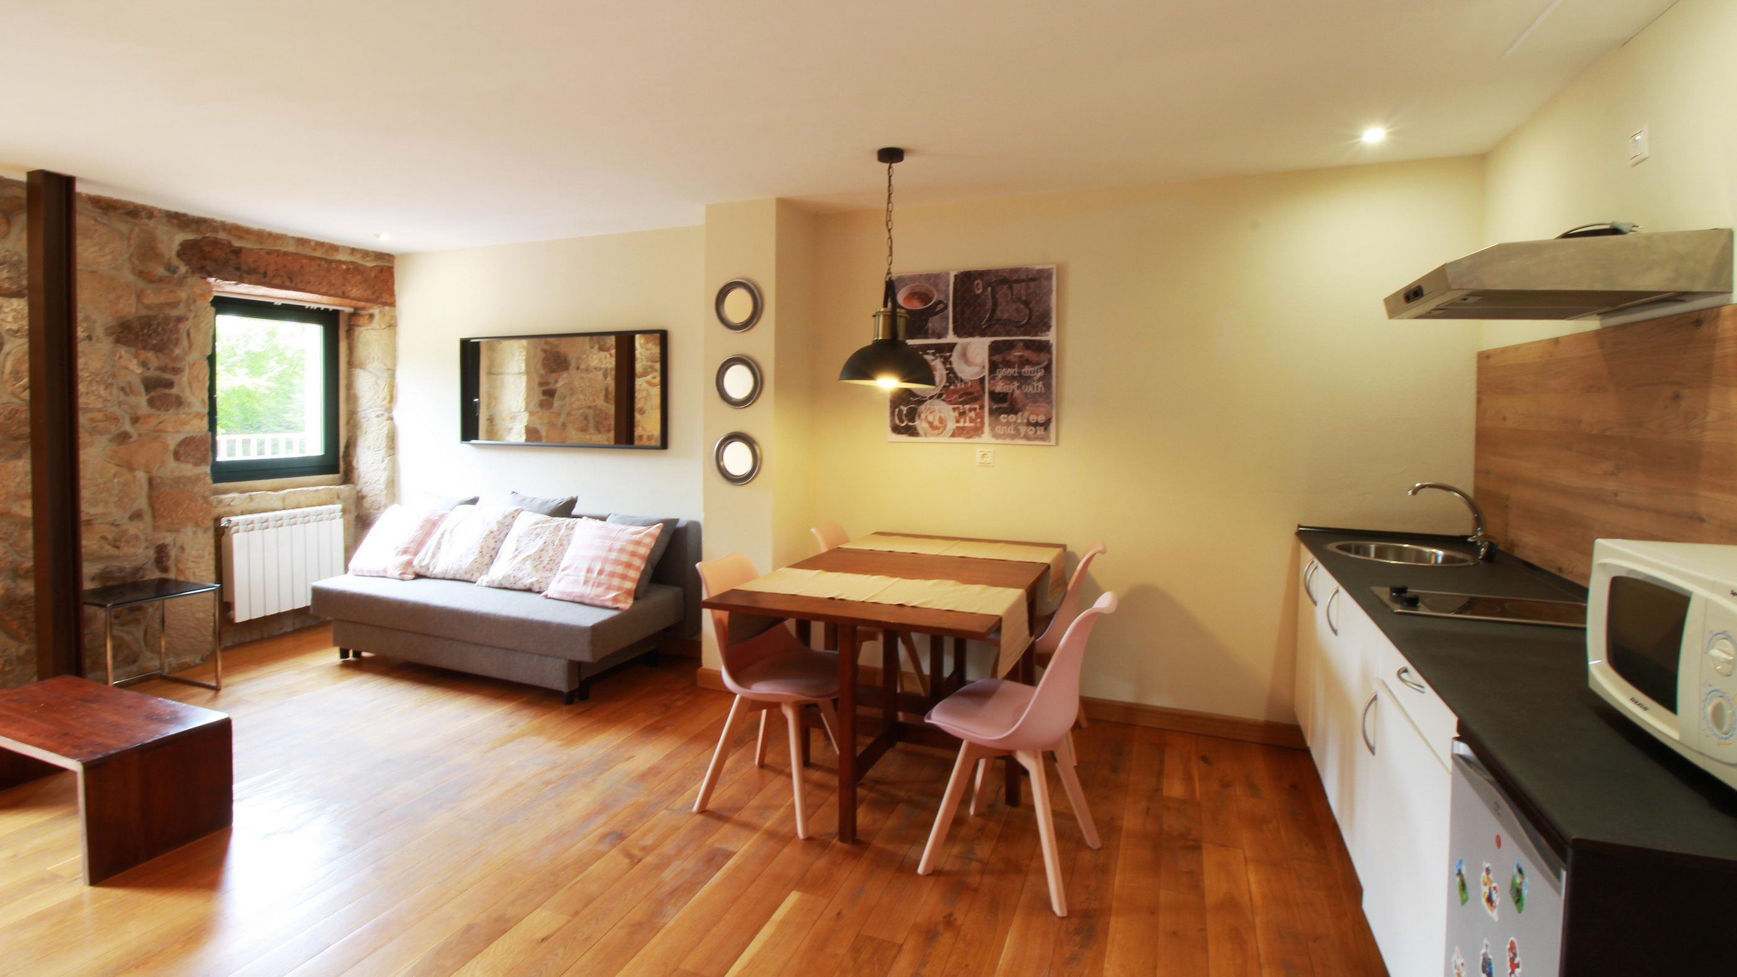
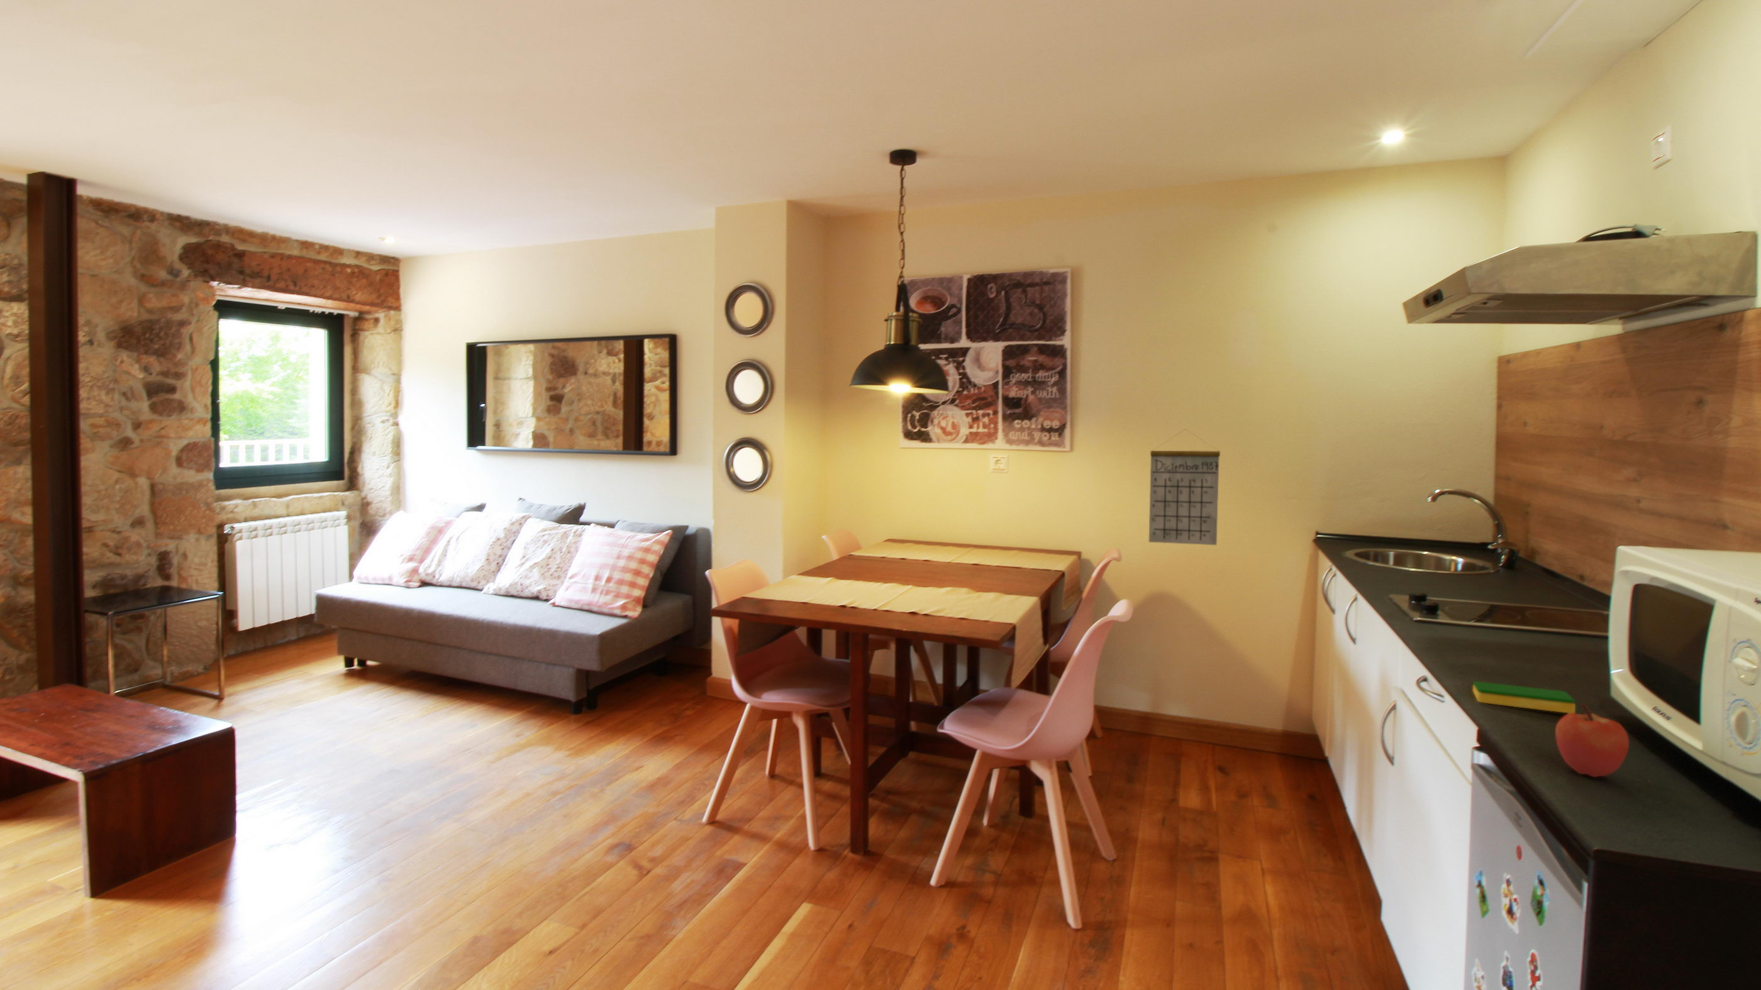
+ calendar [1149,429,1220,545]
+ apple [1554,702,1629,777]
+ dish sponge [1472,681,1576,714]
